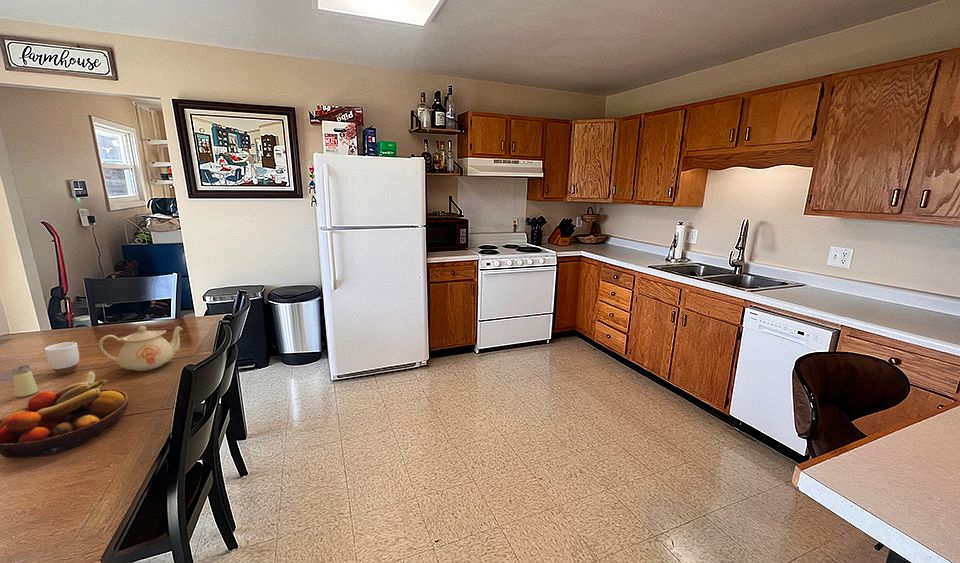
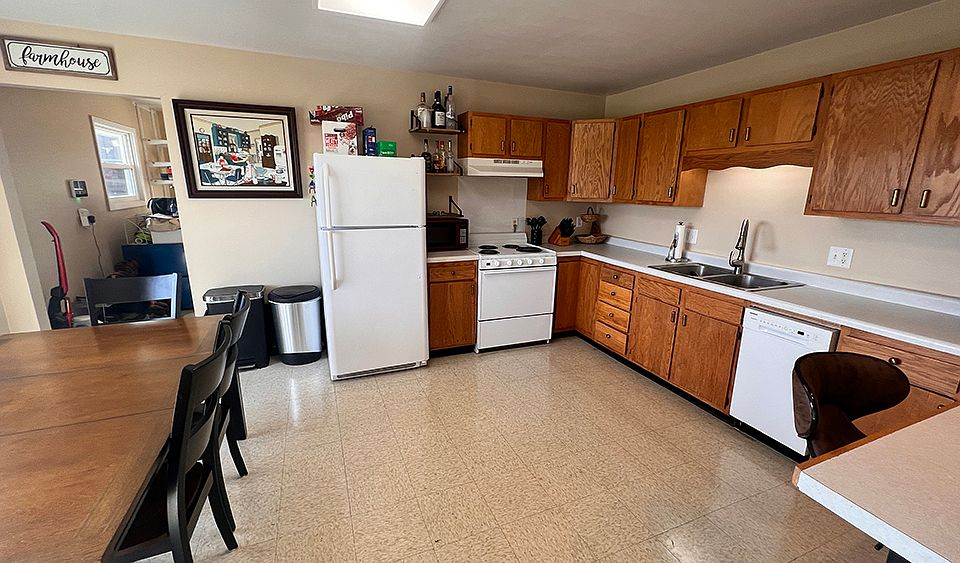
- mug [44,341,80,376]
- fruit bowl [0,370,130,459]
- teapot [98,324,184,372]
- saltshaker [11,364,39,398]
